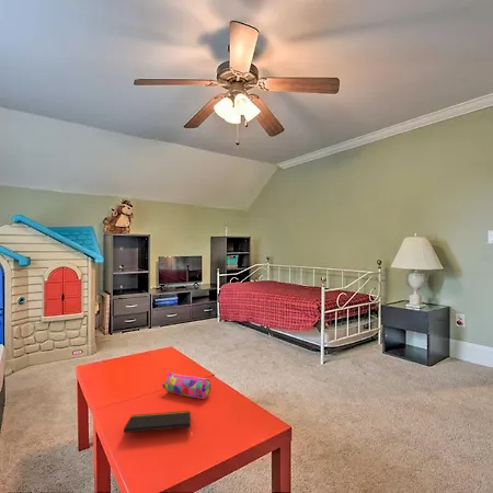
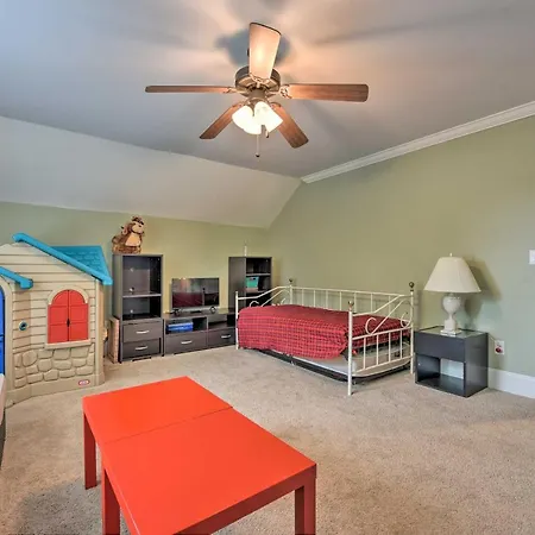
- pencil case [161,370,213,400]
- notepad [123,410,193,434]
